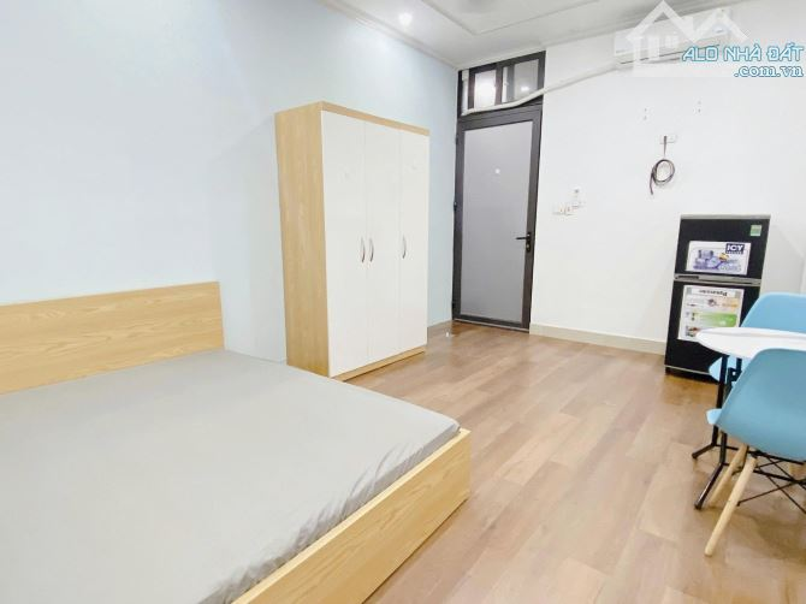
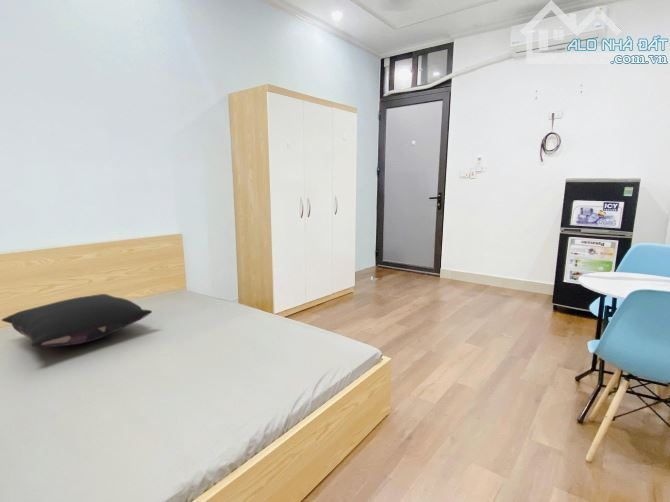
+ pillow [1,293,153,348]
